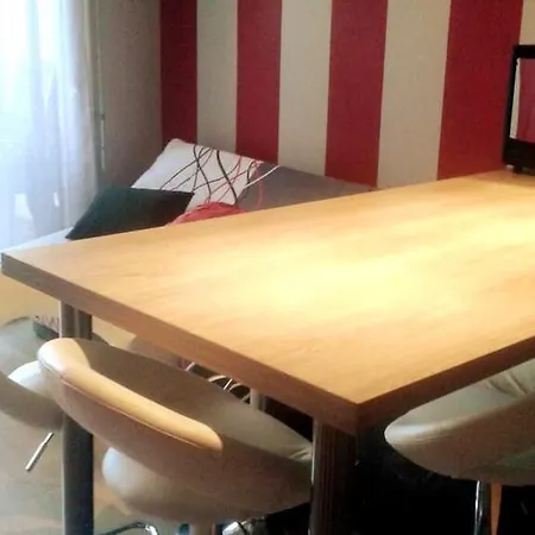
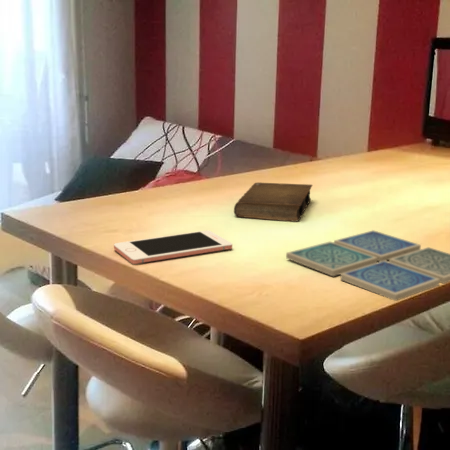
+ book [233,181,313,223]
+ drink coaster [285,229,450,302]
+ cell phone [113,229,233,265]
